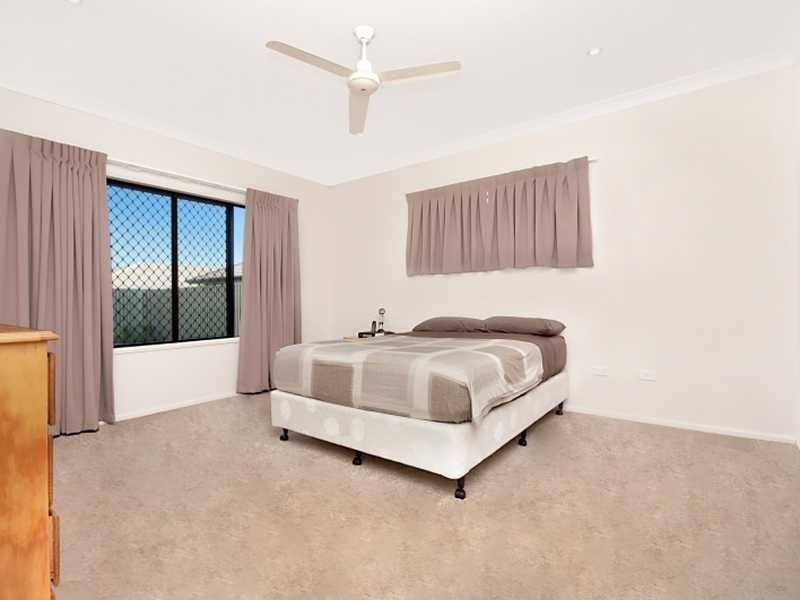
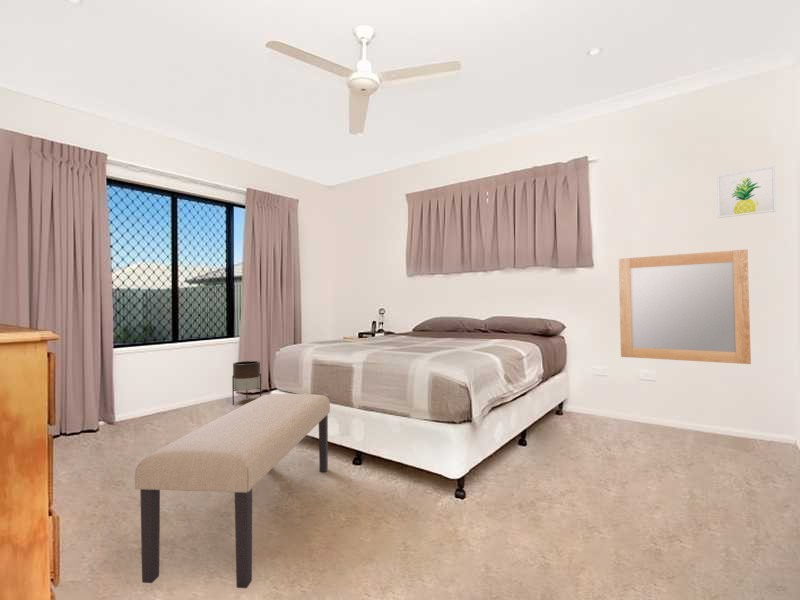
+ planter [231,360,262,405]
+ home mirror [618,248,752,365]
+ bench [134,393,331,589]
+ wall art [716,165,777,219]
